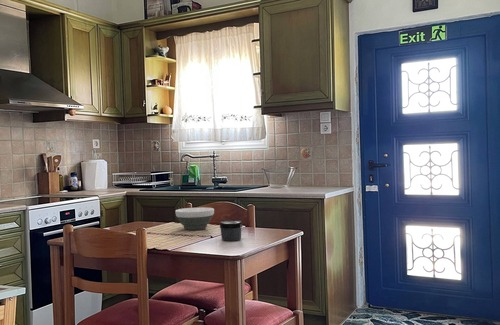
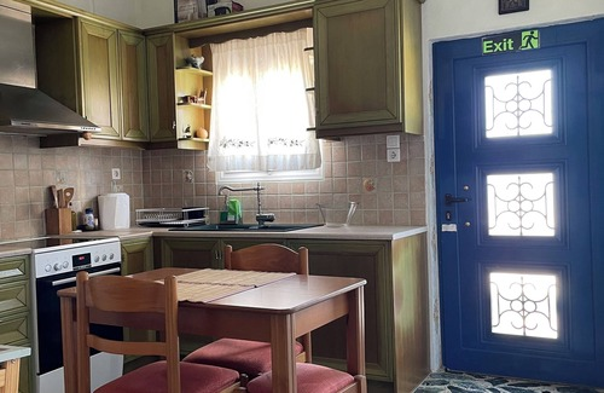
- jar [219,219,243,242]
- bowl [174,206,215,231]
